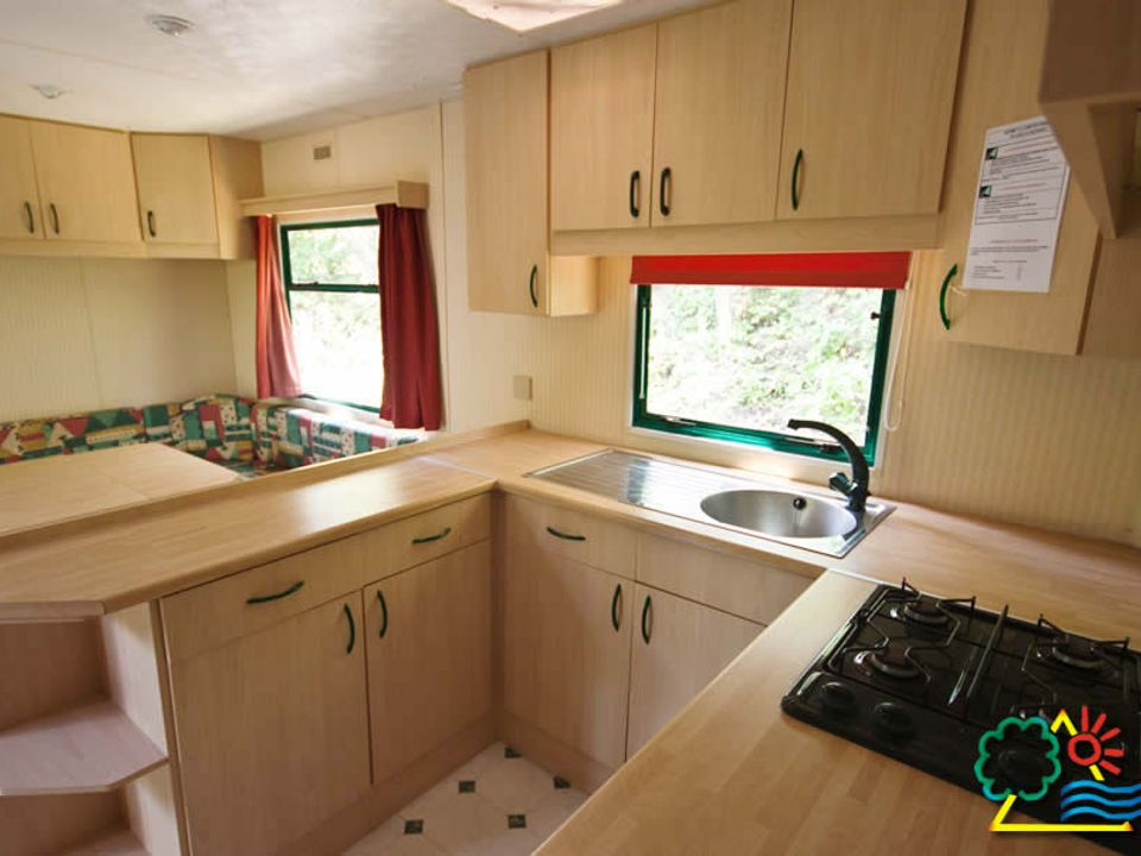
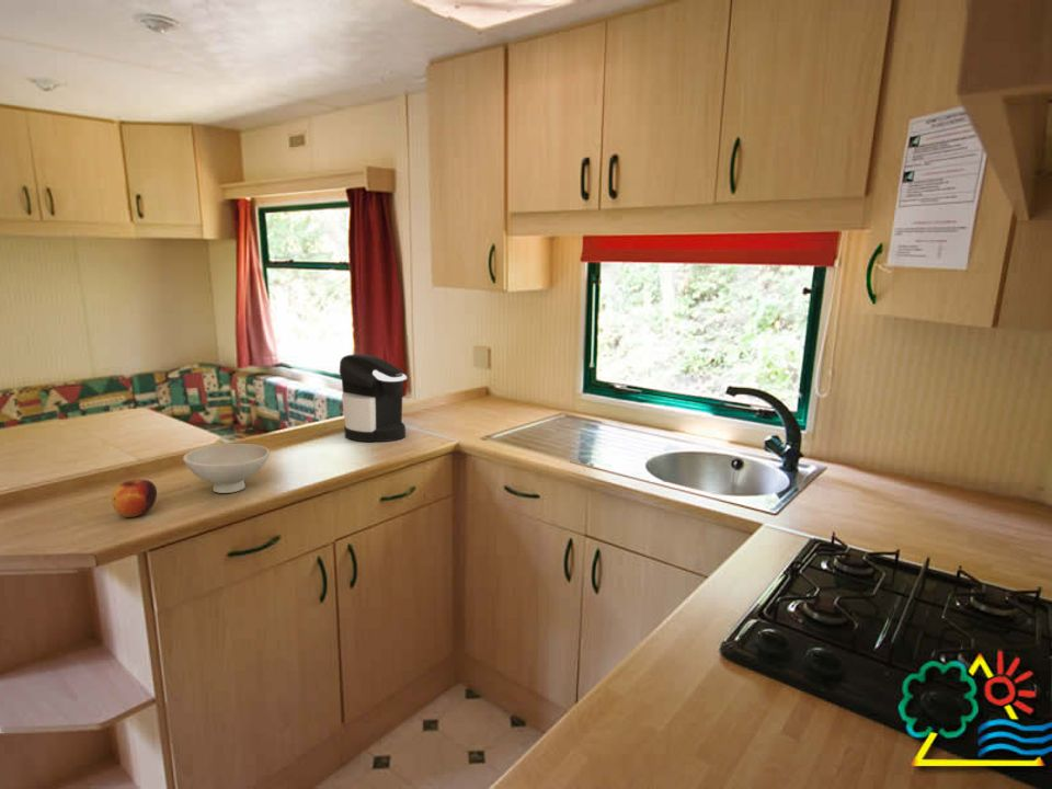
+ apple [111,479,158,518]
+ coffee maker [339,353,408,443]
+ bowl [182,443,271,494]
